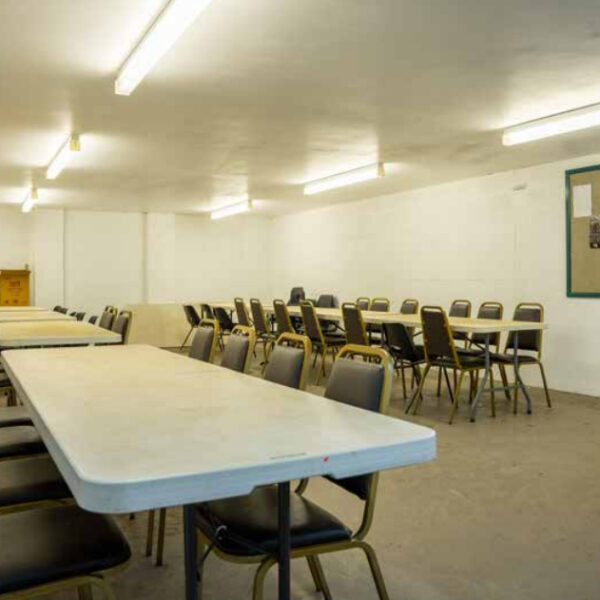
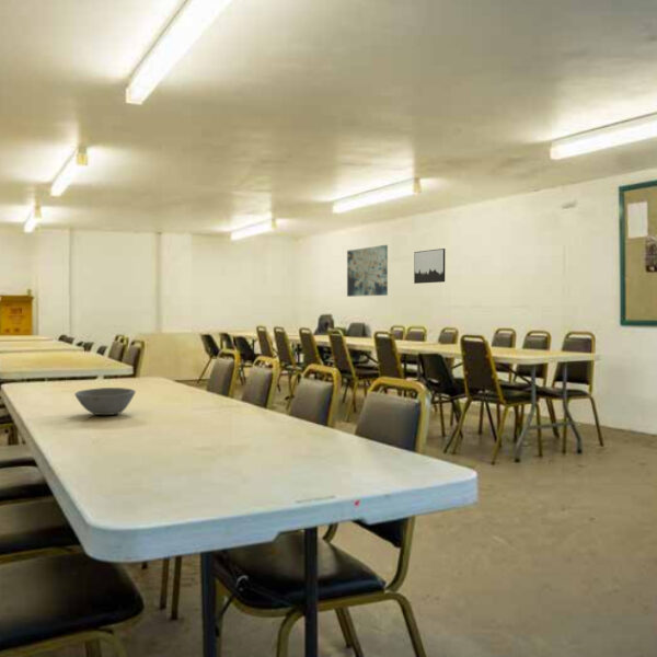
+ wall art [413,247,447,285]
+ bowl [73,387,137,416]
+ wall art [346,244,389,298]
